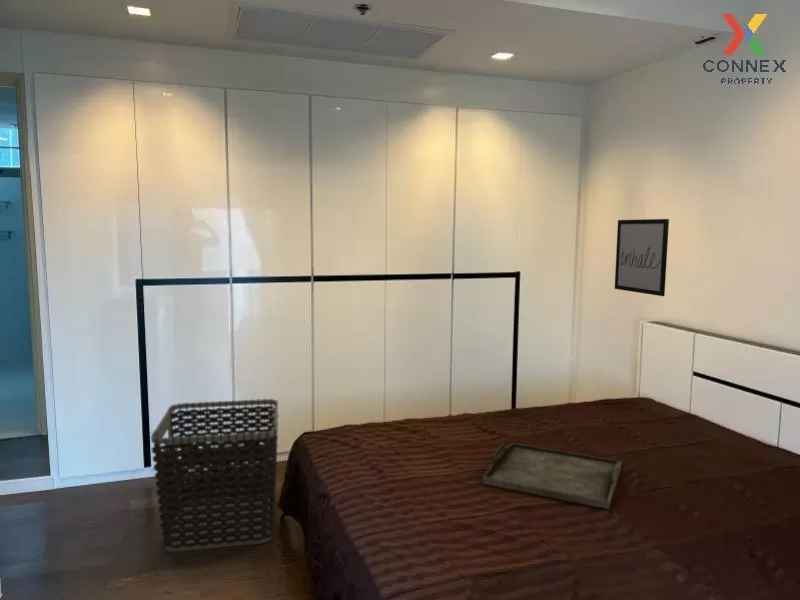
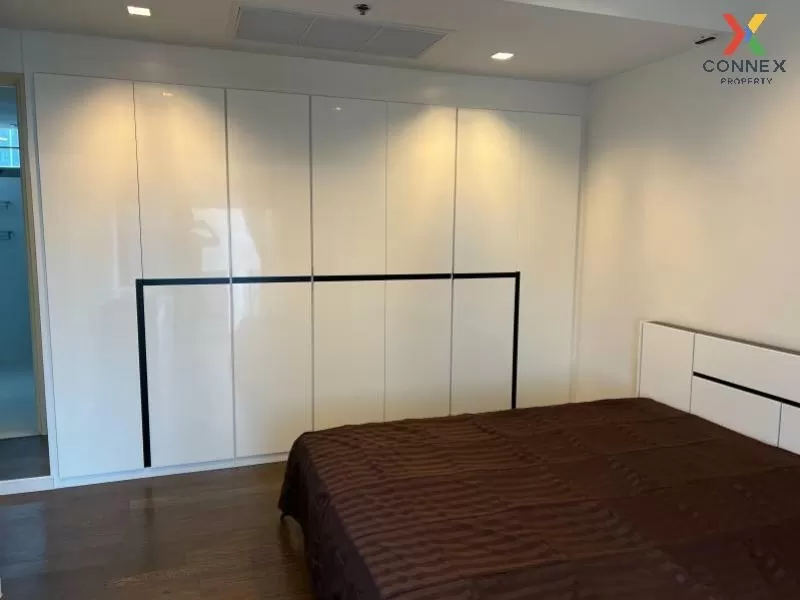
- clothes hamper [150,398,279,553]
- wall art [614,218,670,297]
- serving tray [482,442,622,510]
